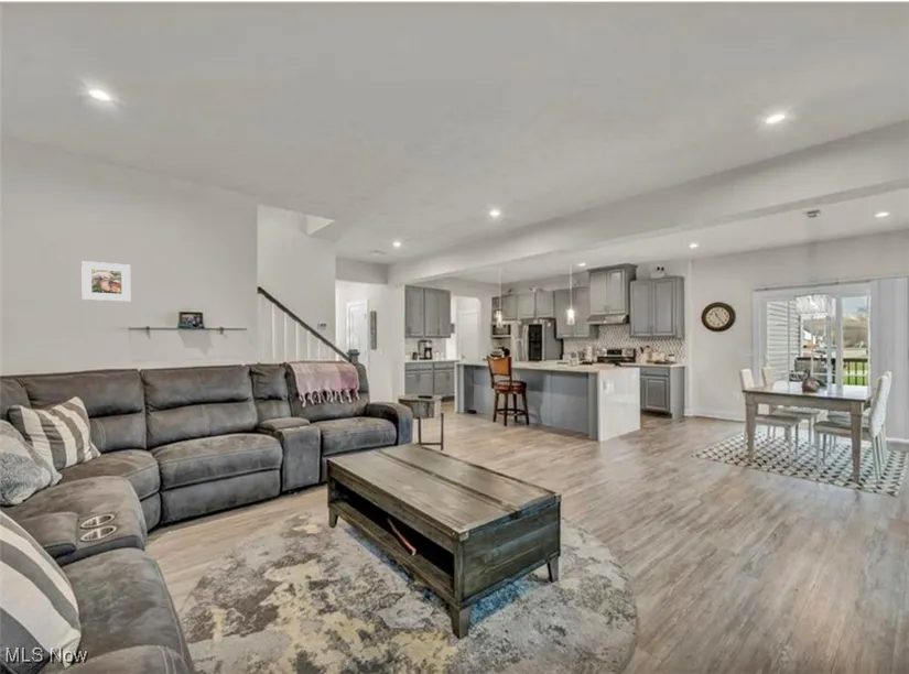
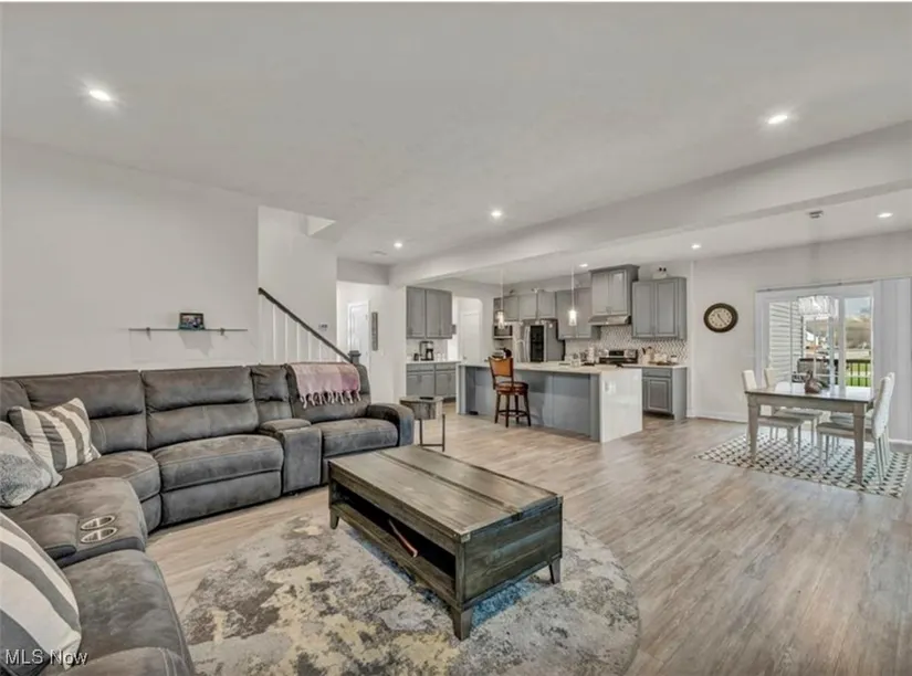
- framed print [80,260,131,302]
